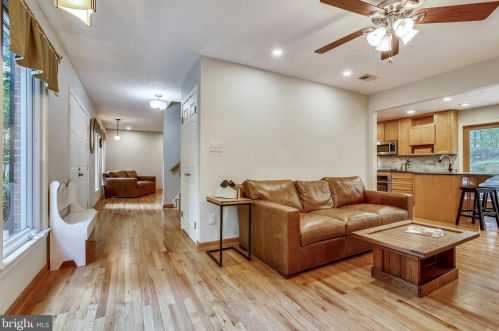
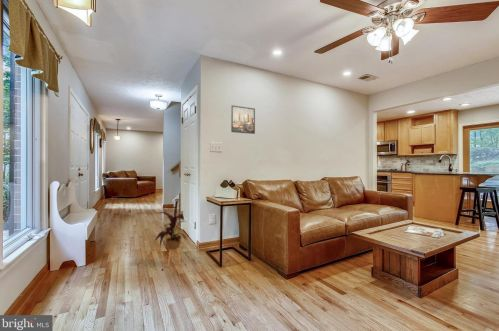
+ house plant [154,199,188,268]
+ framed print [230,104,256,135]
